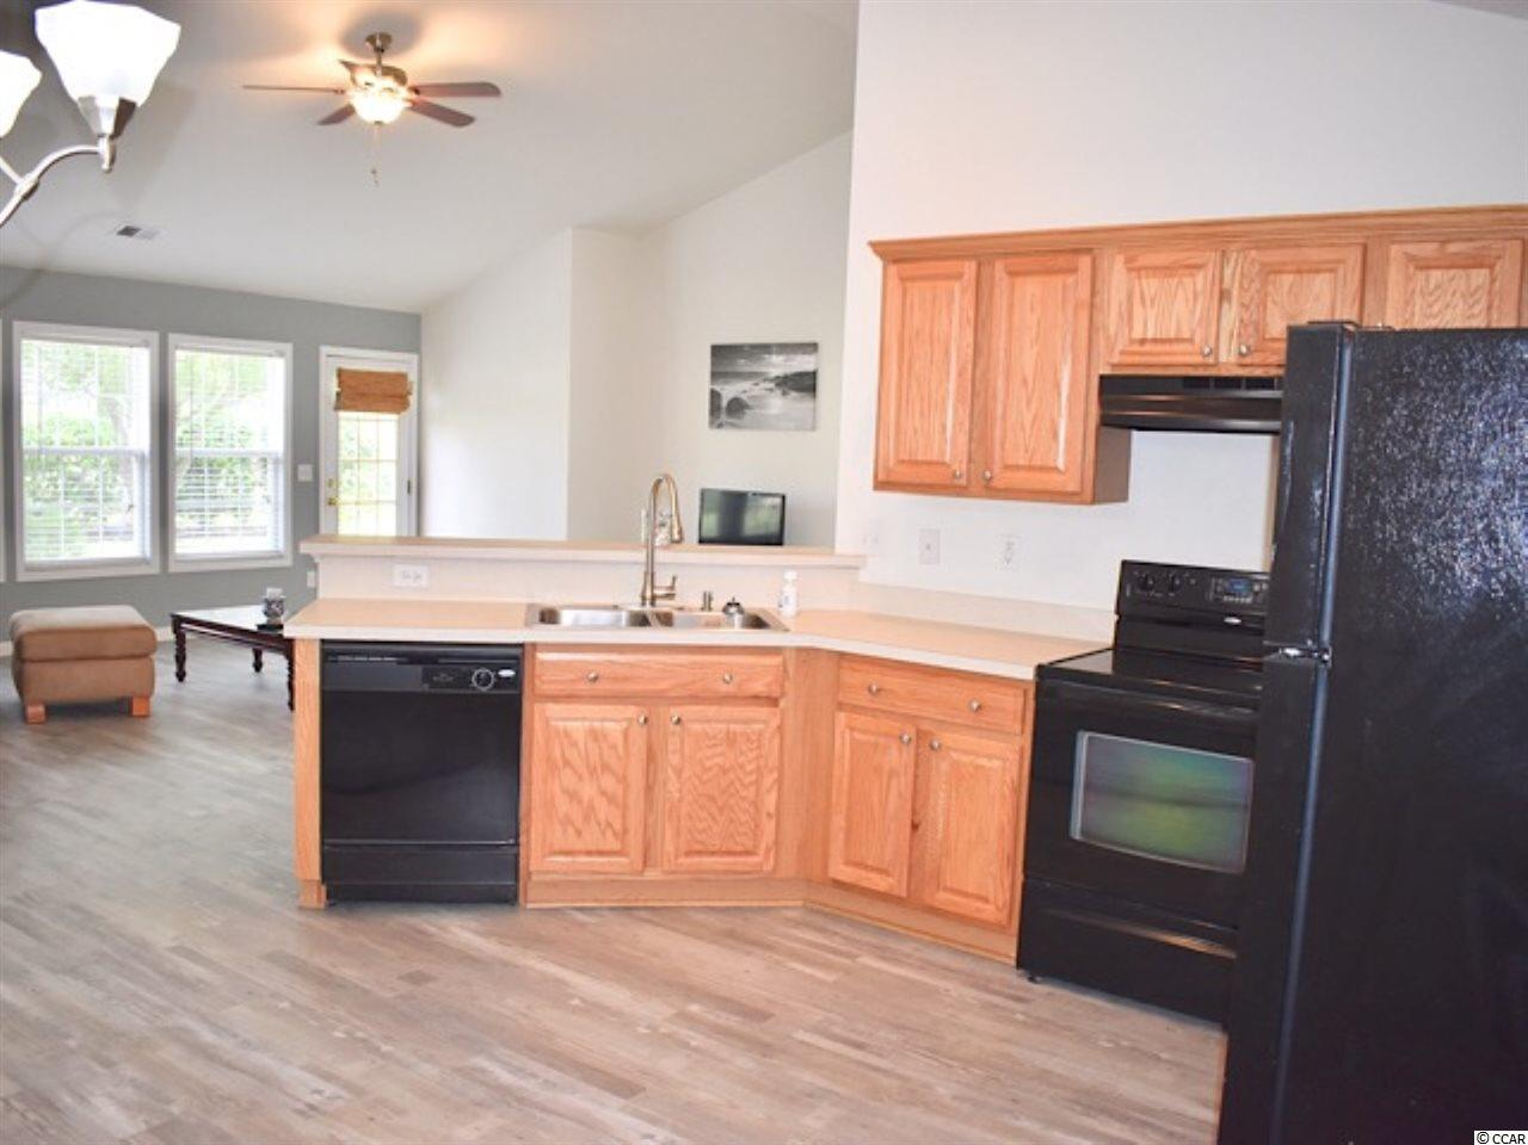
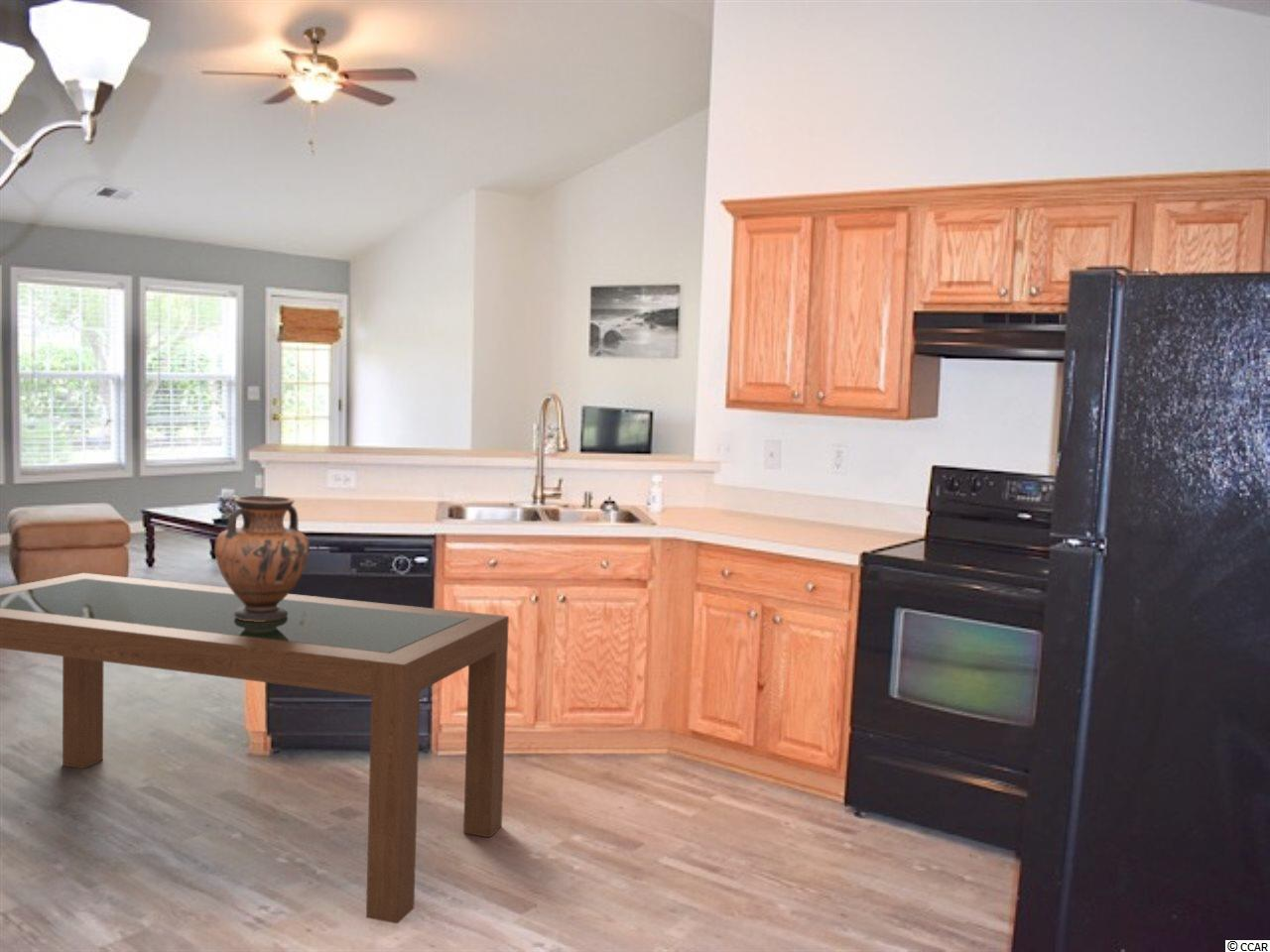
+ vase [214,495,311,622]
+ dining table [0,572,510,925]
